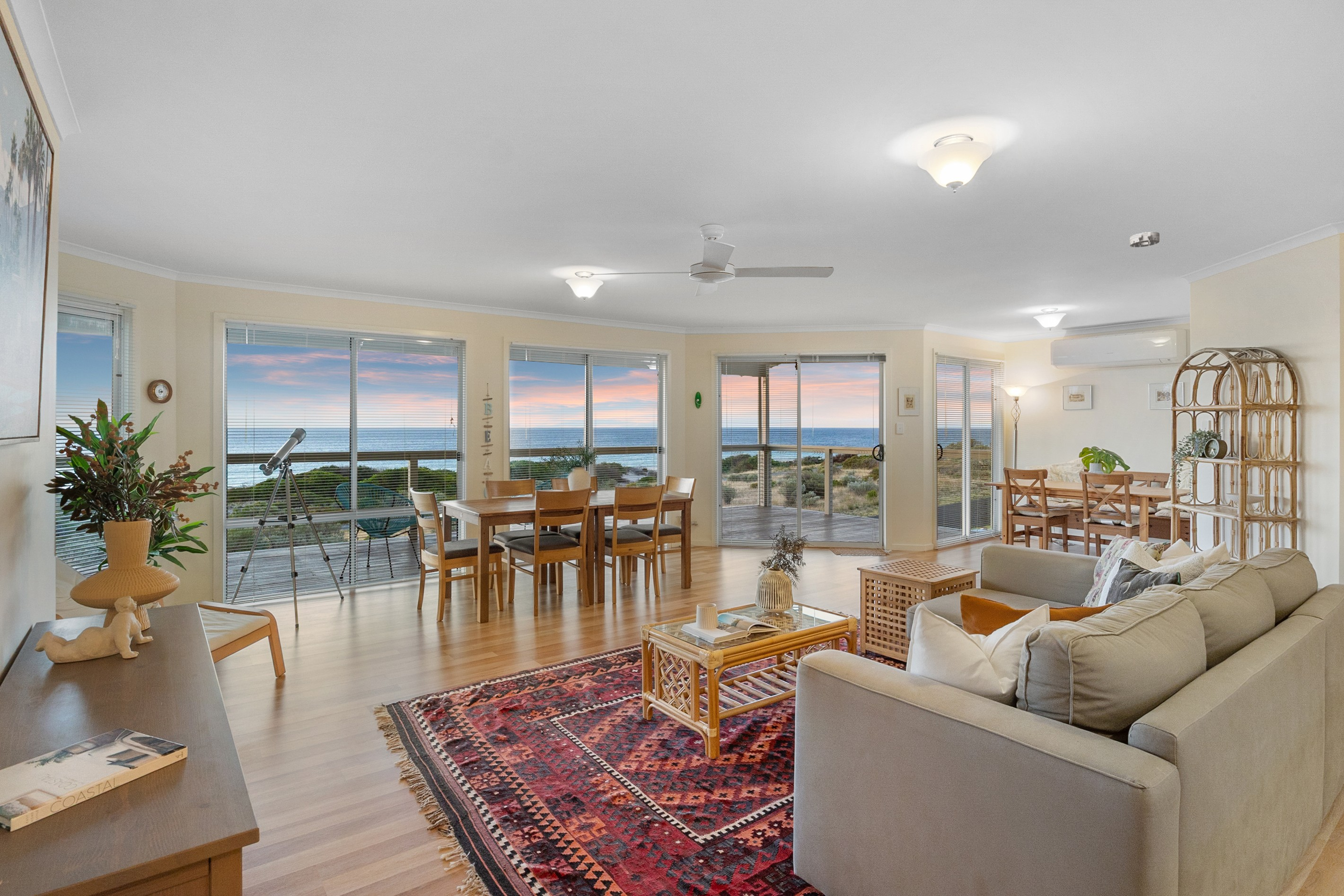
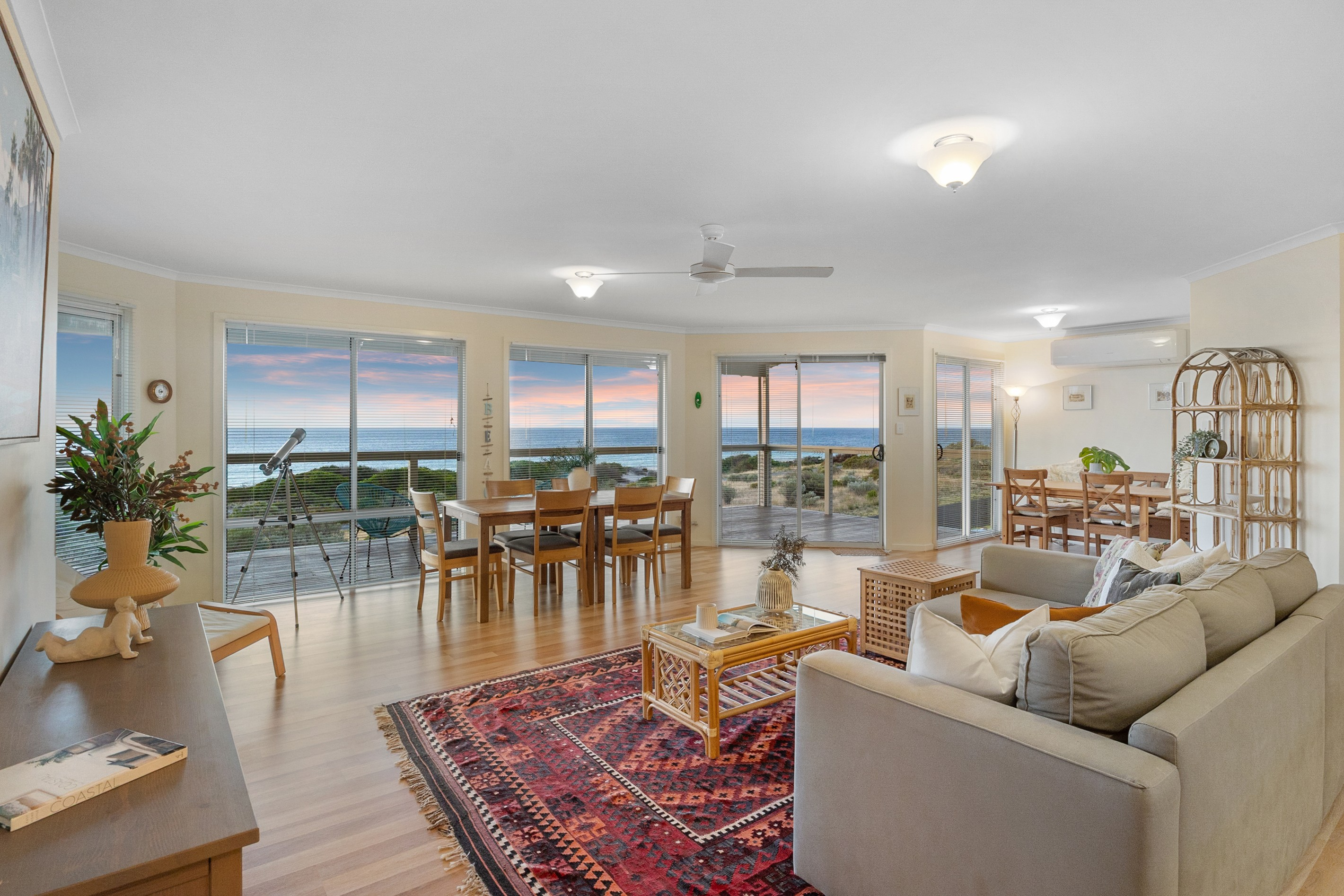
- smoke detector [1129,231,1160,248]
